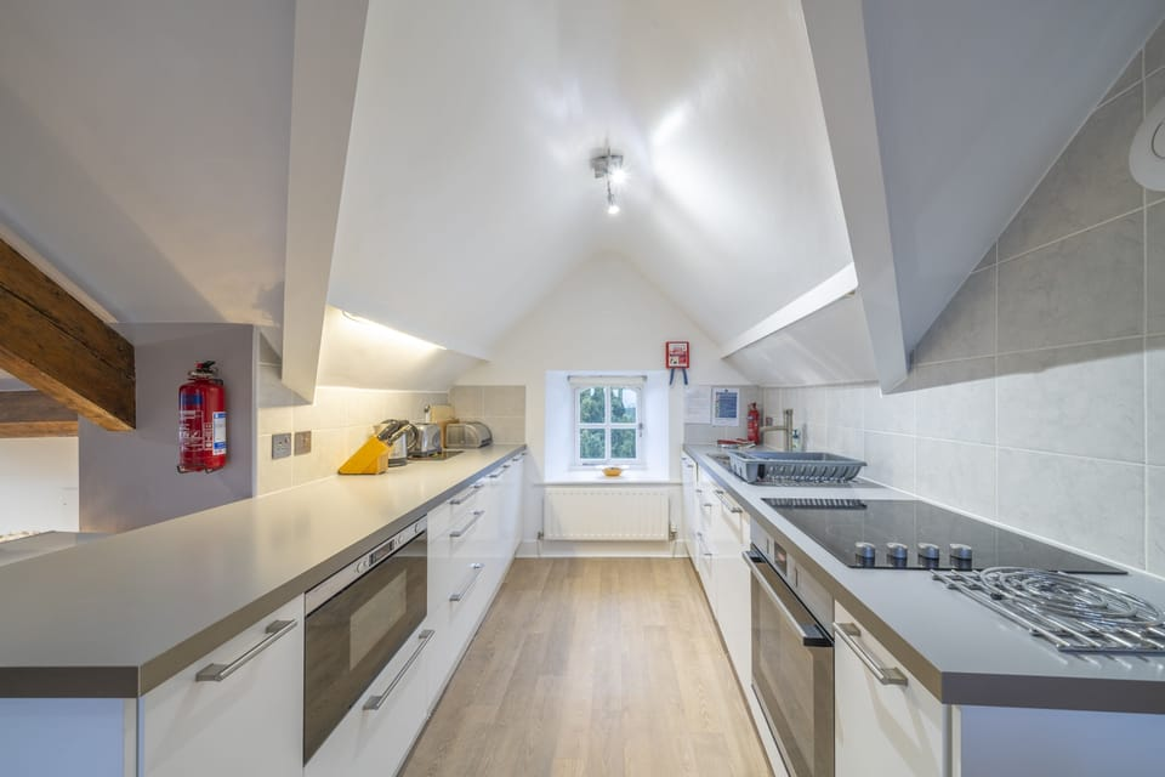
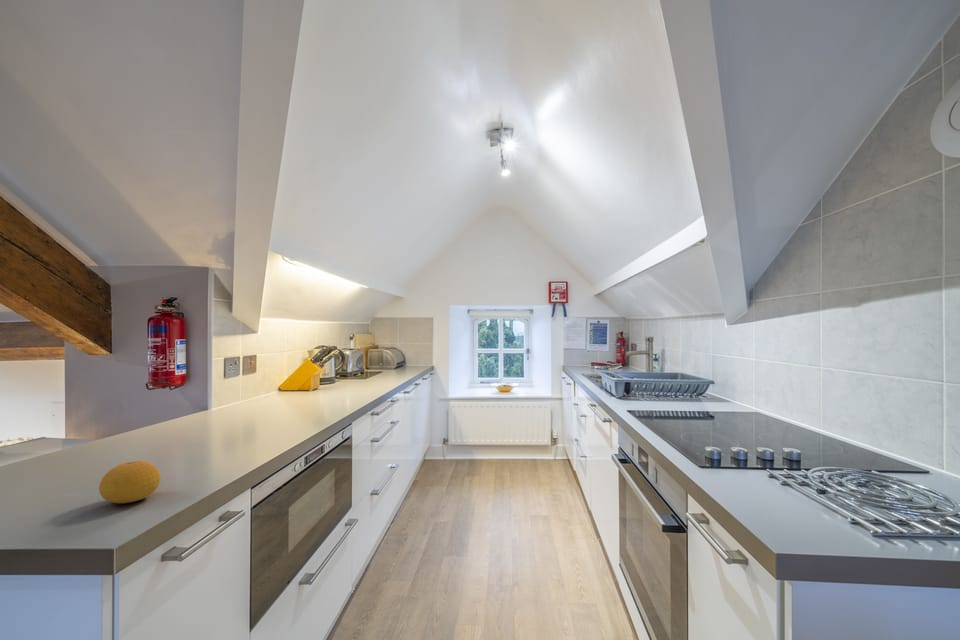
+ fruit [98,460,162,504]
